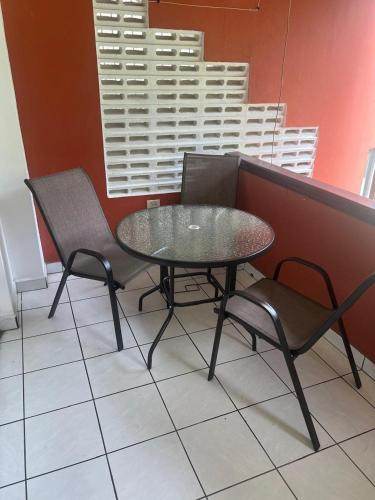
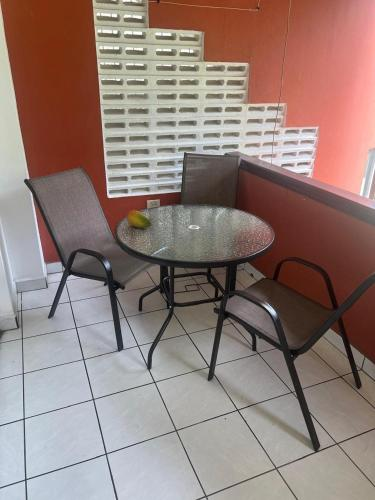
+ fruit [125,209,152,229]
